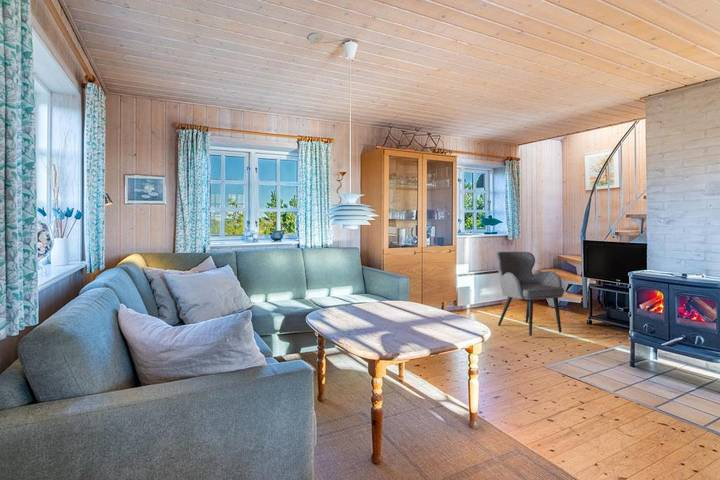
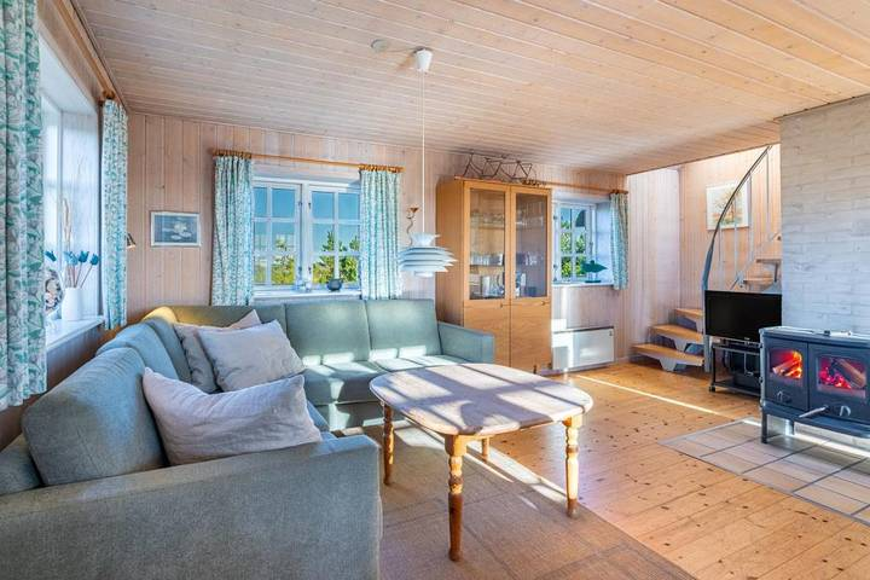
- armchair [494,251,565,337]
